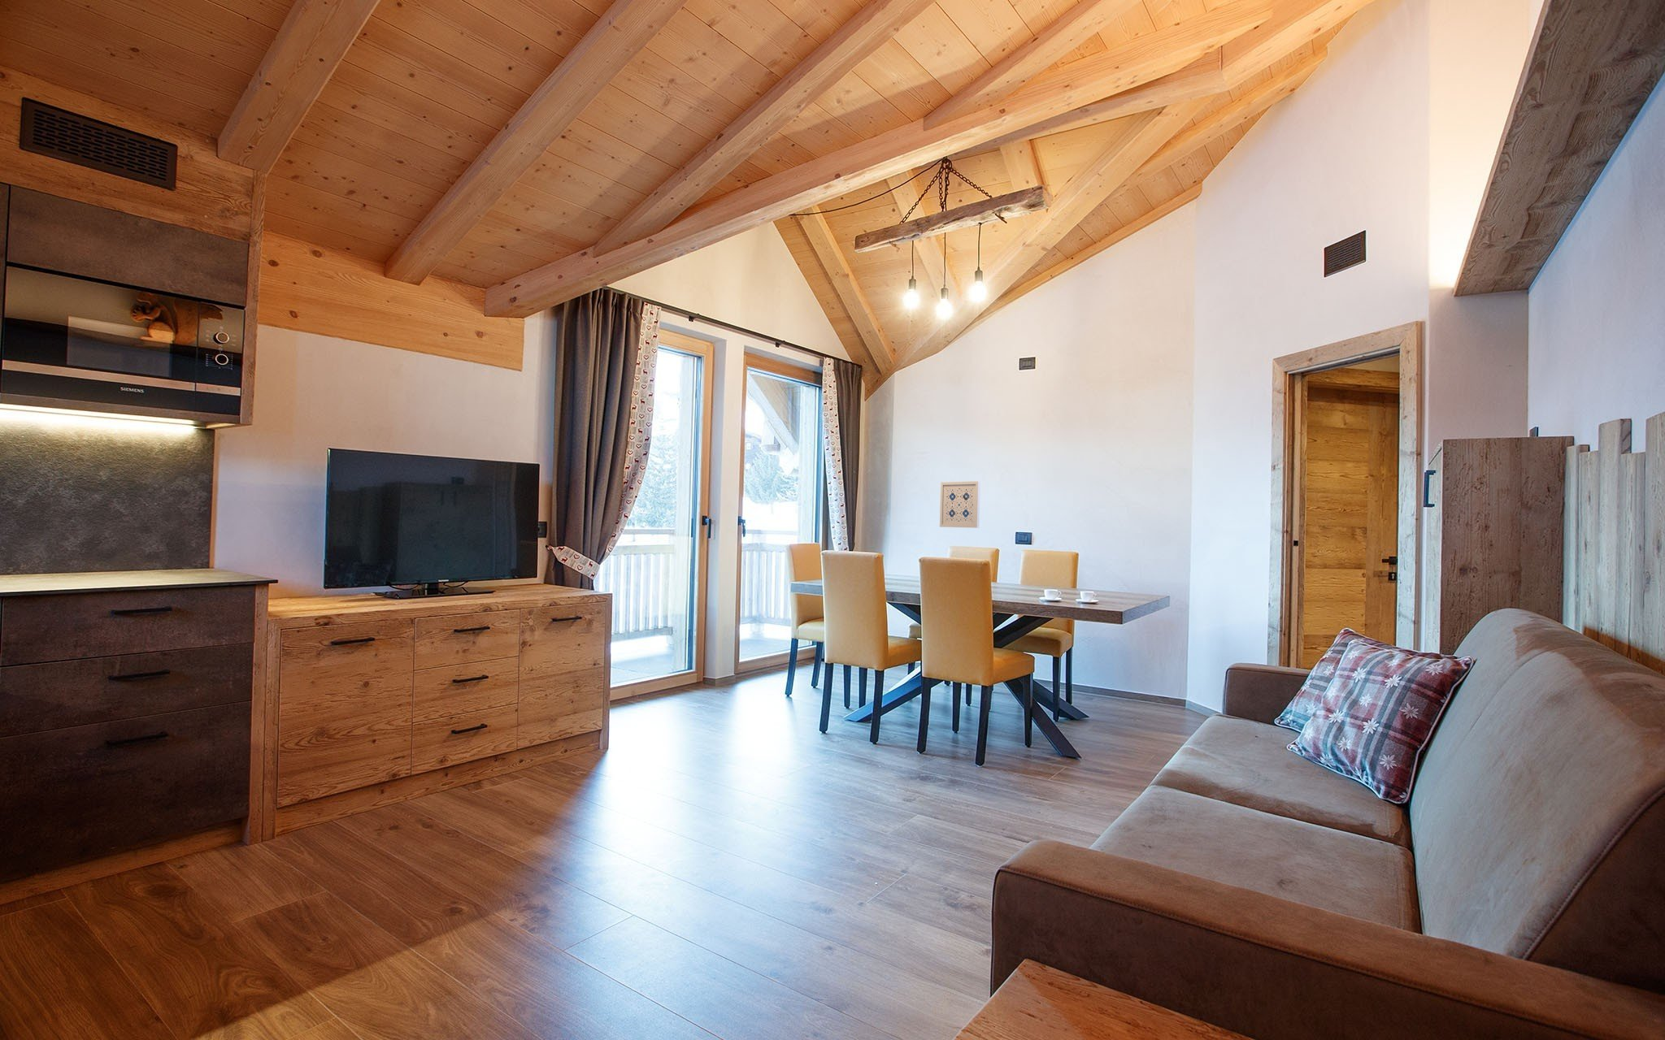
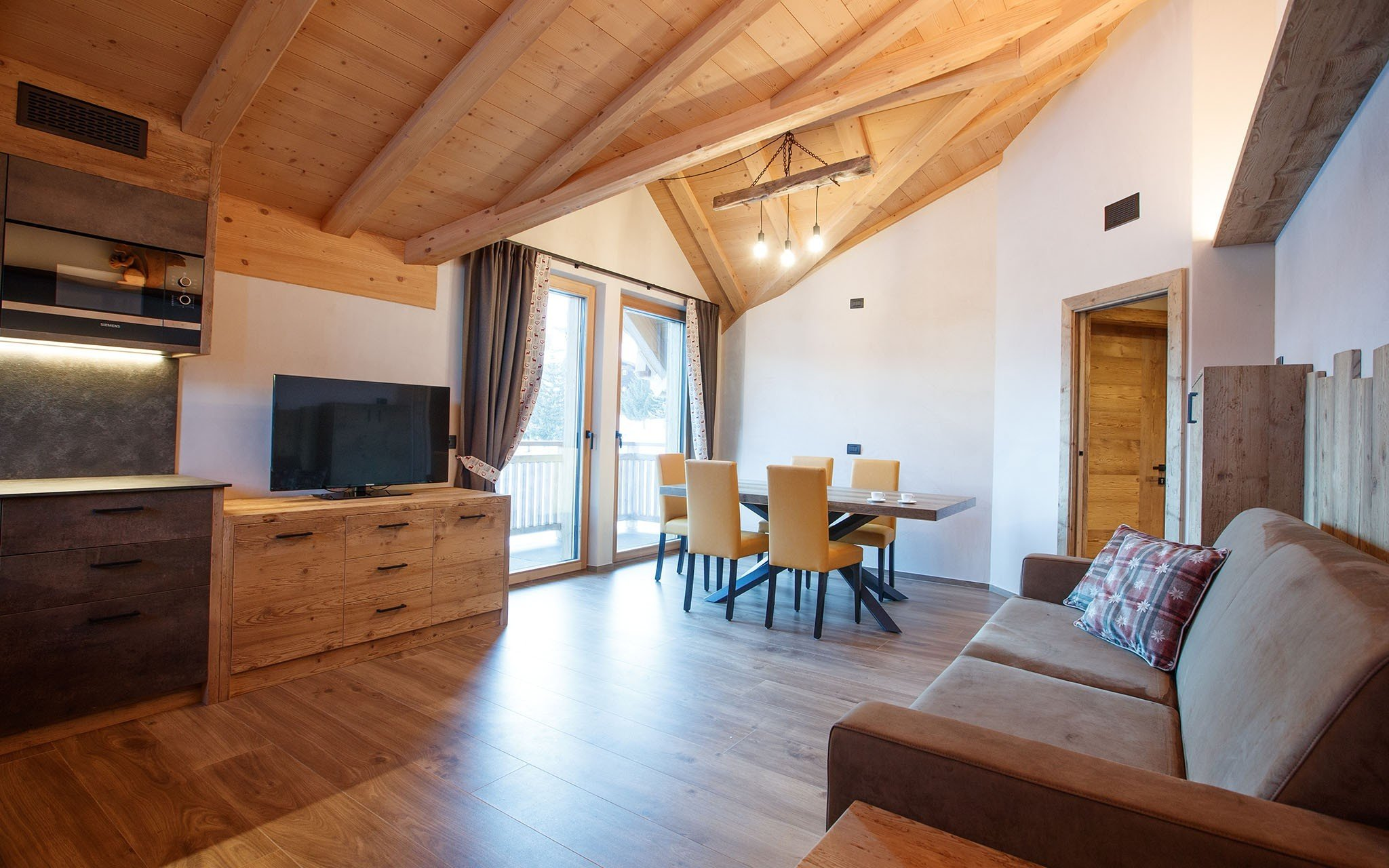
- wall art [939,480,982,528]
